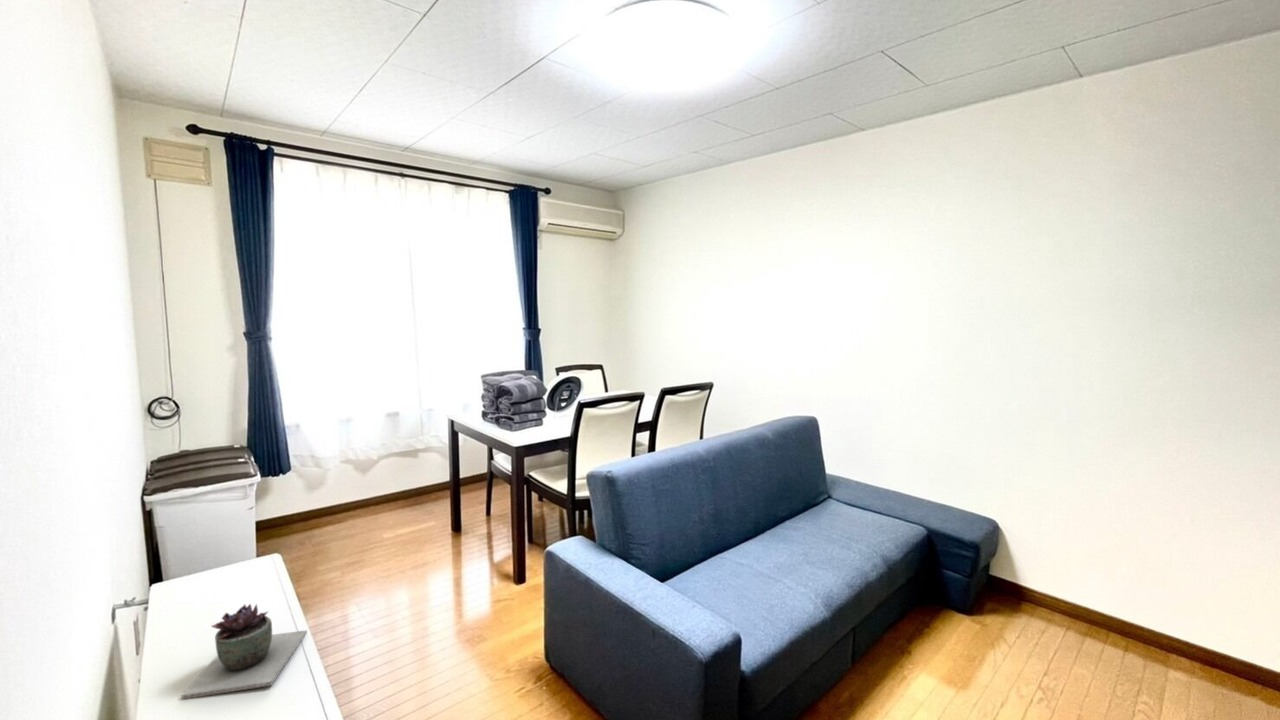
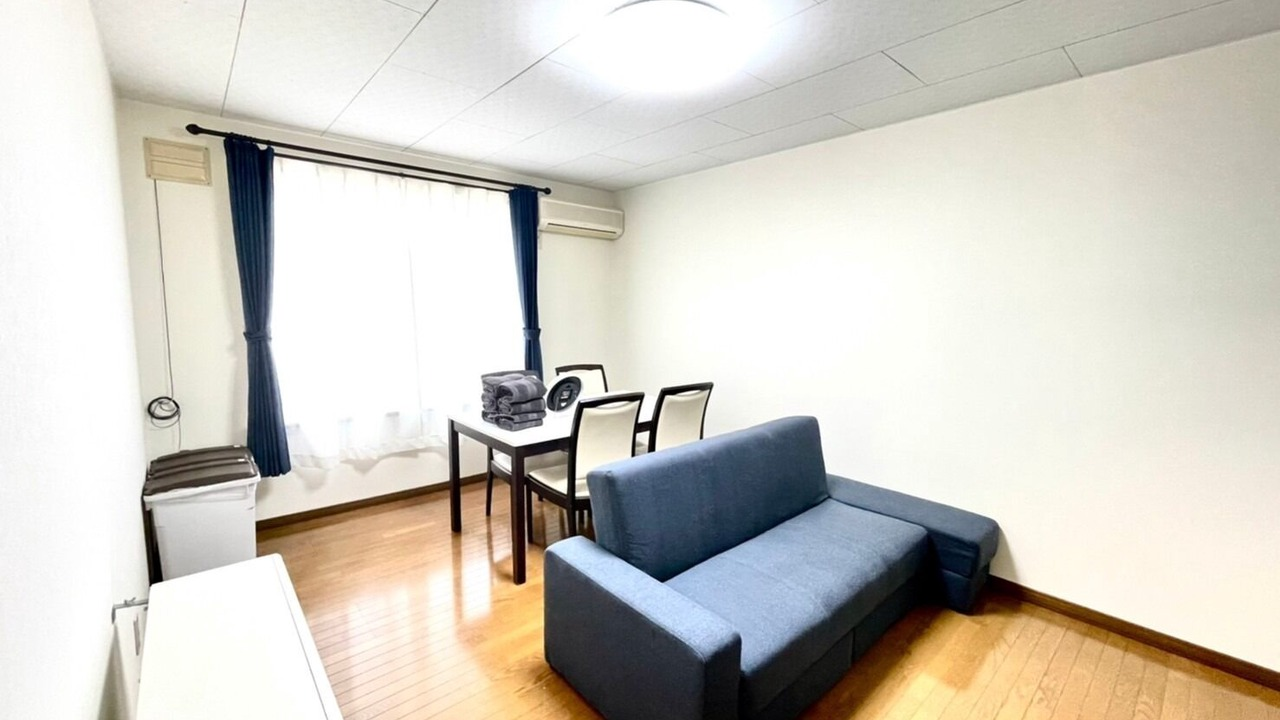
- succulent plant [181,603,308,700]
